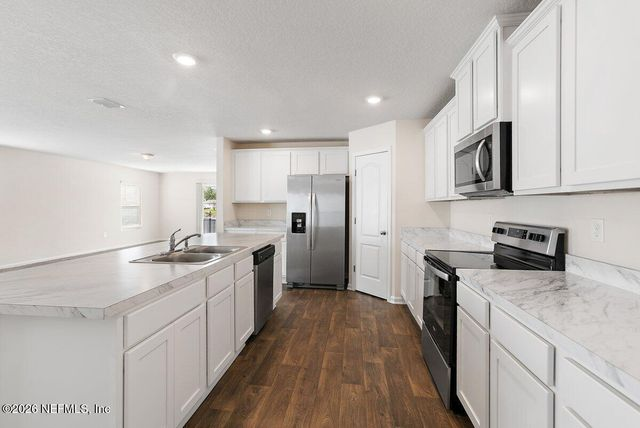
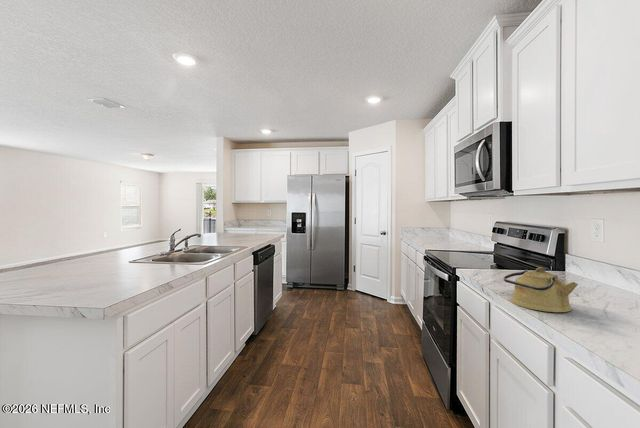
+ kettle [503,266,579,313]
